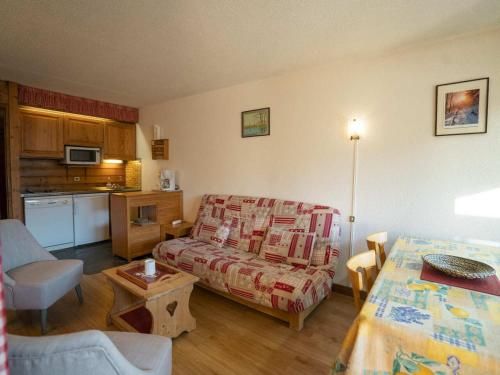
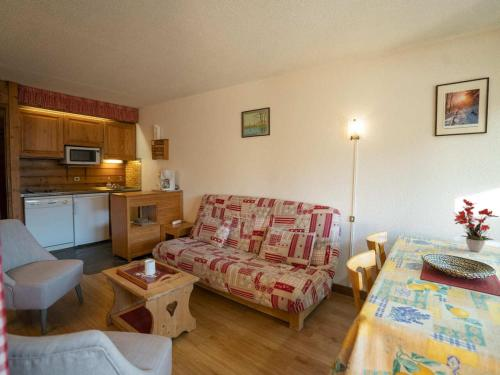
+ potted flower [453,198,500,253]
